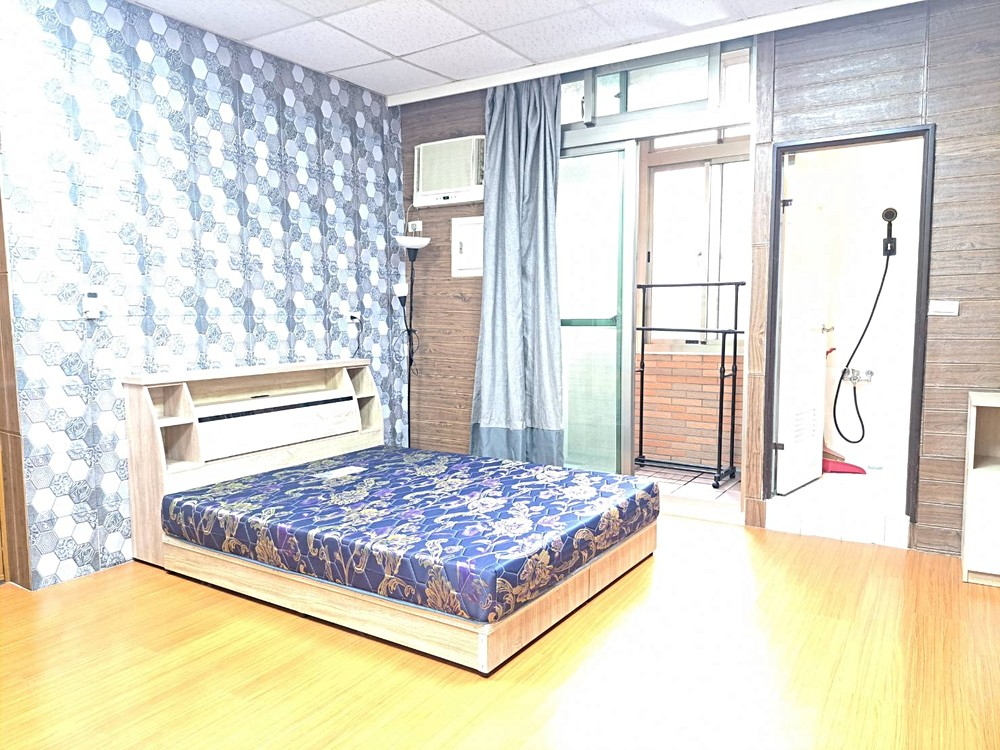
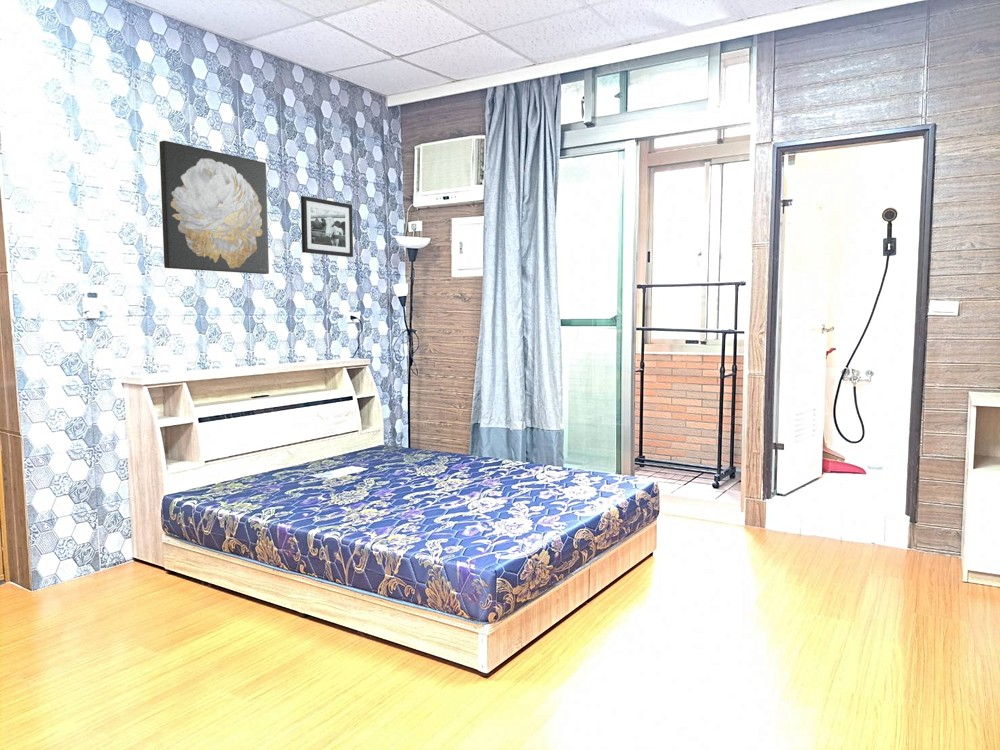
+ wall art [158,140,270,275]
+ picture frame [300,195,354,258]
